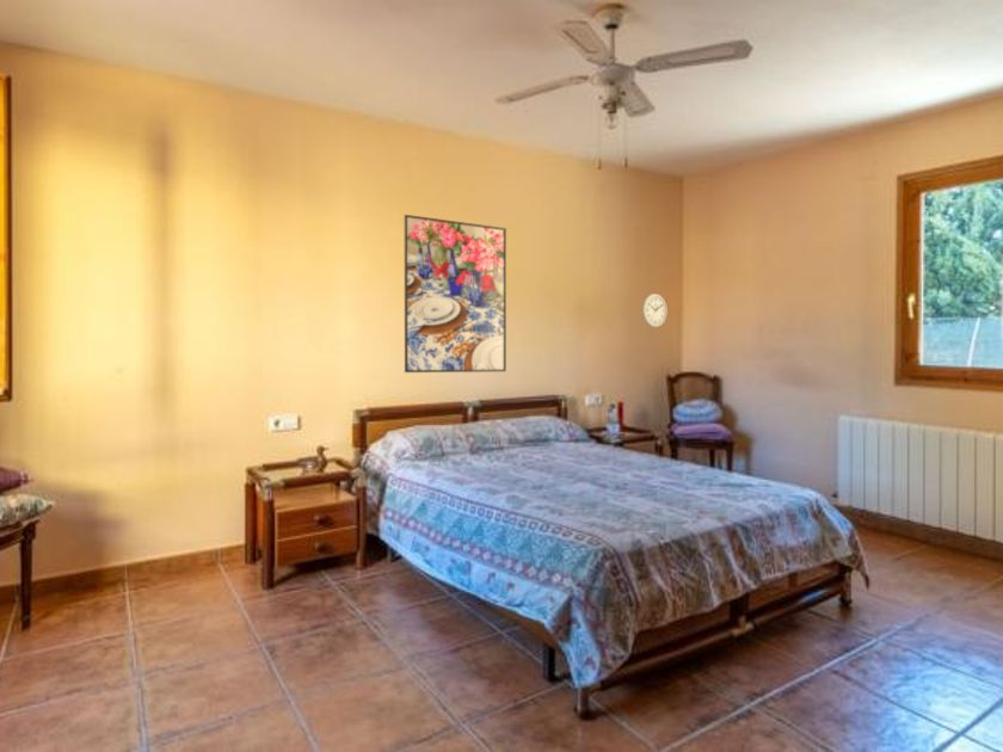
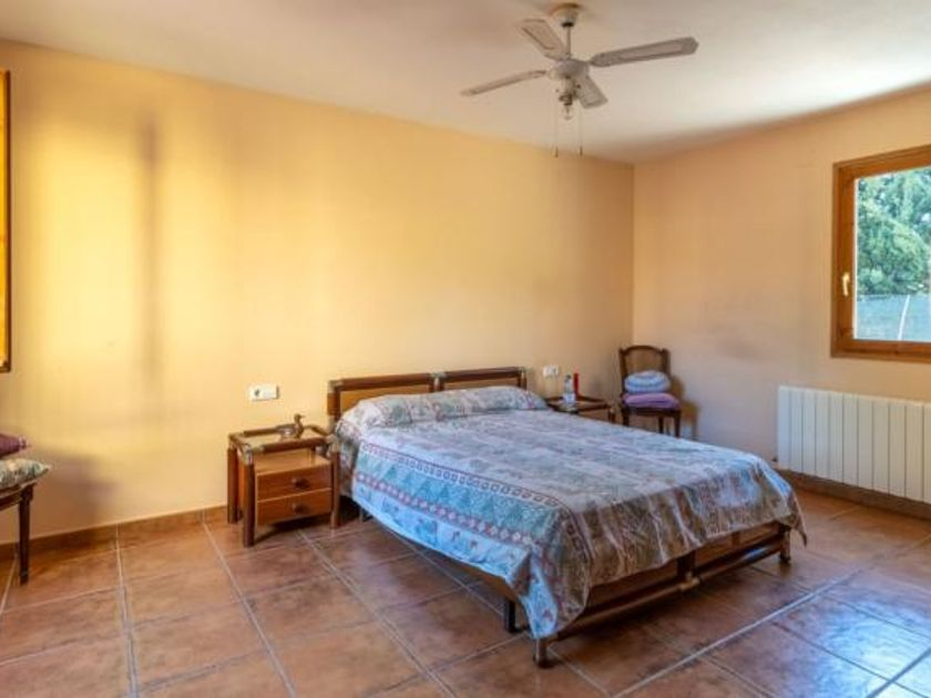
- wall clock [641,292,669,328]
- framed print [404,214,507,374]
